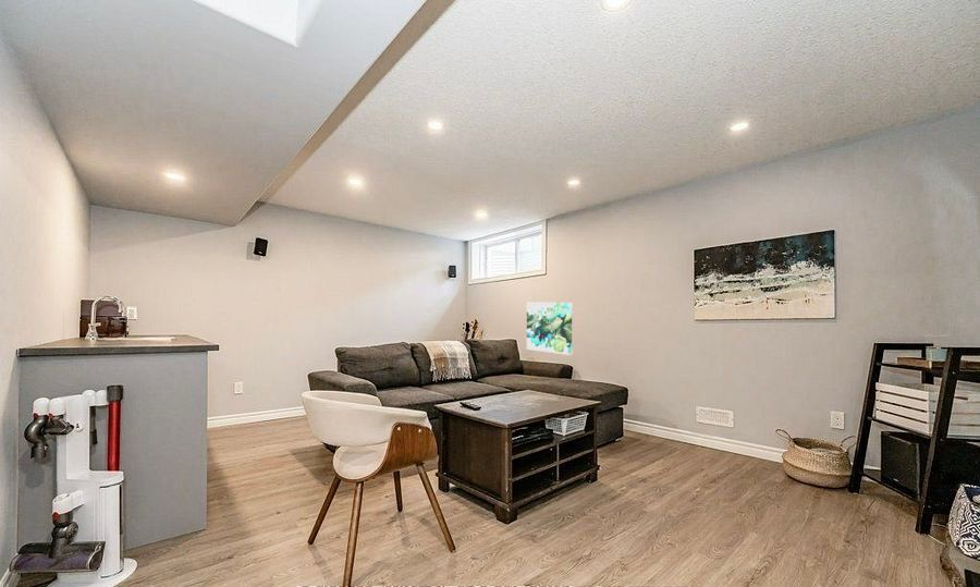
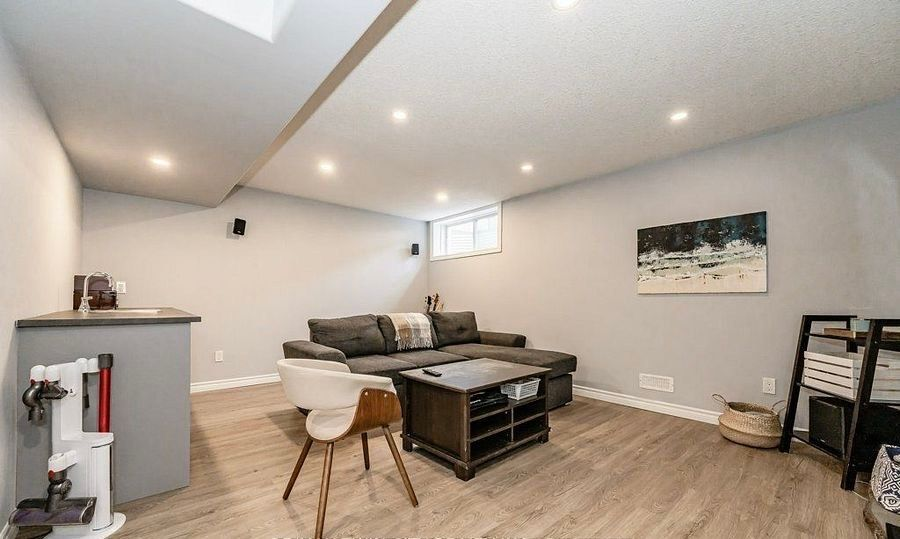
- wall art [526,302,573,356]
